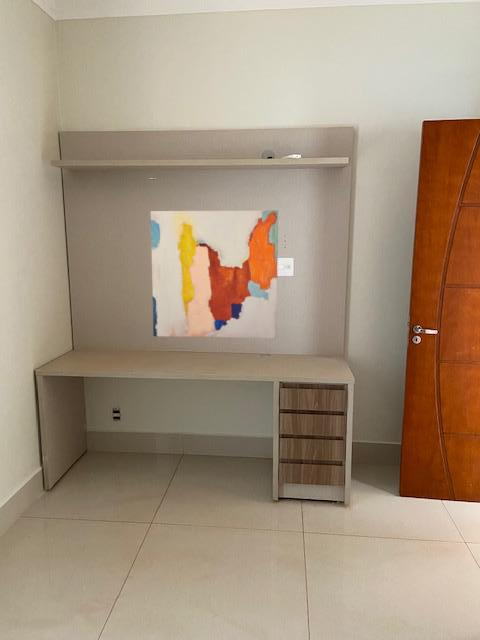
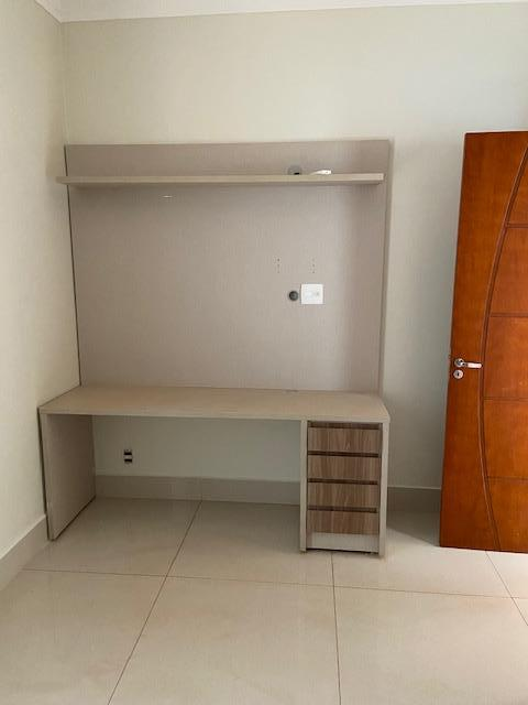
- wall art [150,210,279,339]
